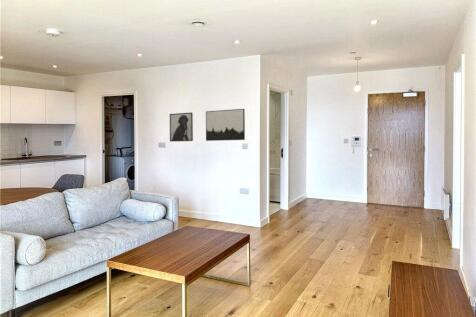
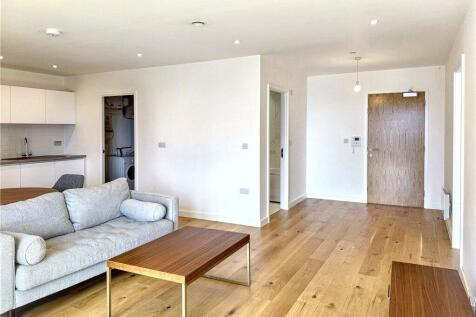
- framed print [169,111,194,143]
- wall art [205,108,246,142]
